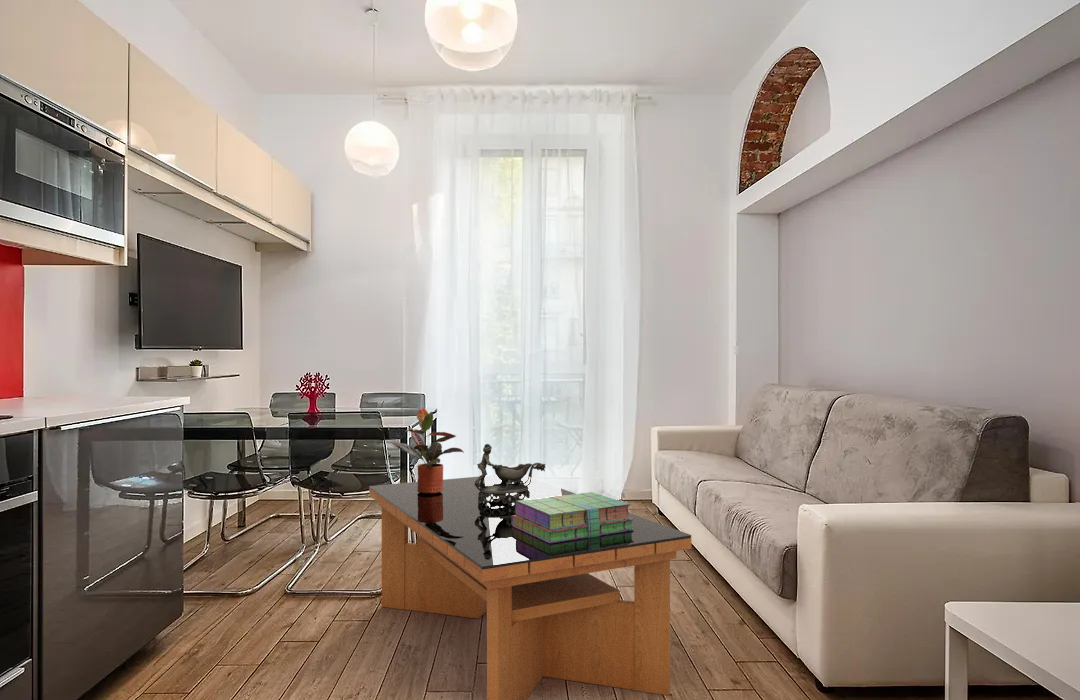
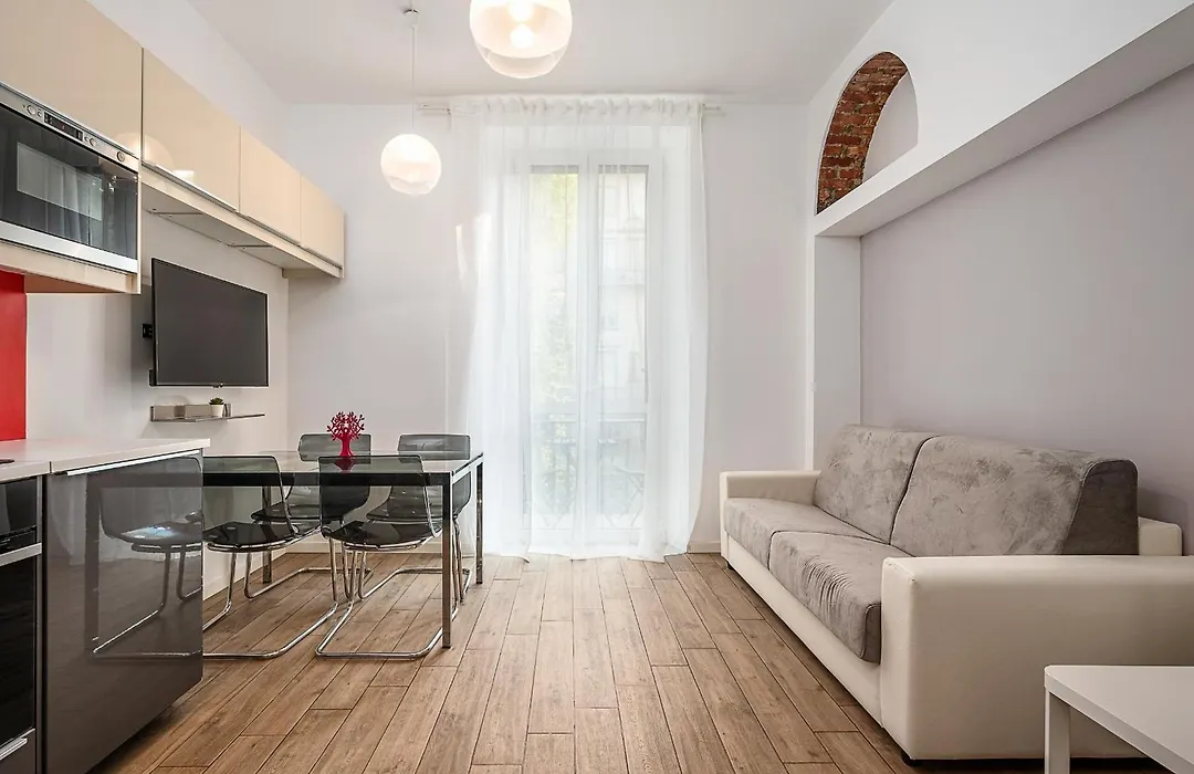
- potted plant [392,406,465,493]
- decorative bowl [475,443,547,505]
- coffee table [368,474,692,700]
- stack of books [511,491,634,543]
